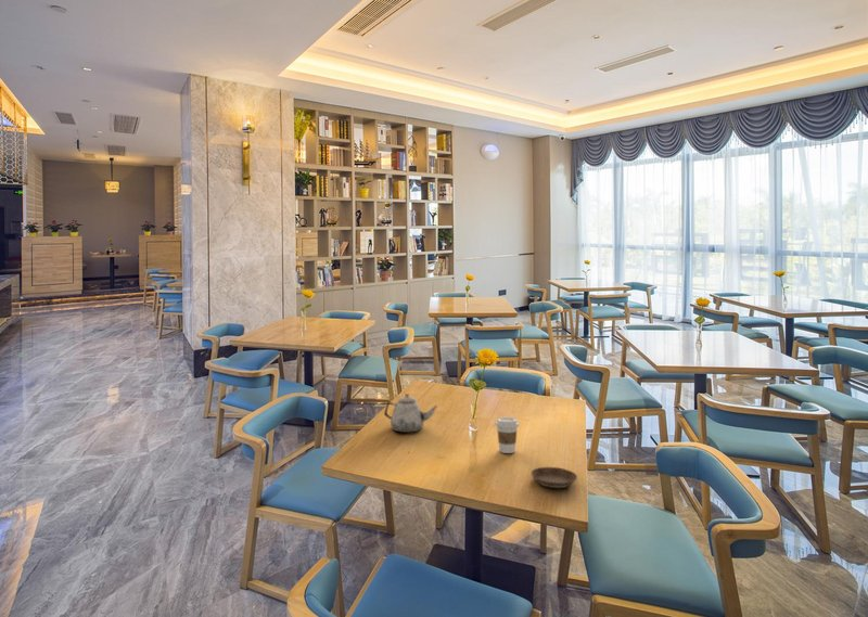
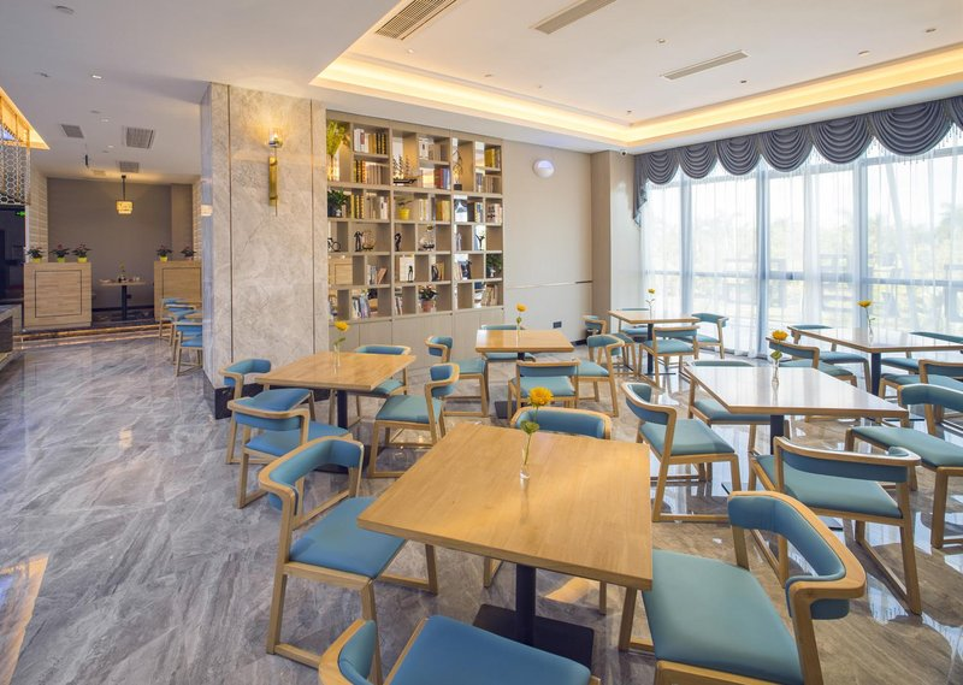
- coffee cup [495,416,520,454]
- teapot [383,394,438,434]
- saucer [529,466,578,489]
